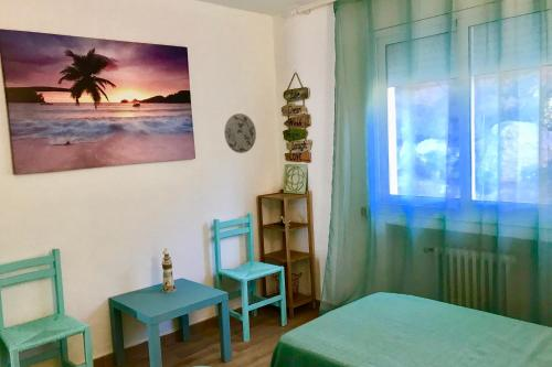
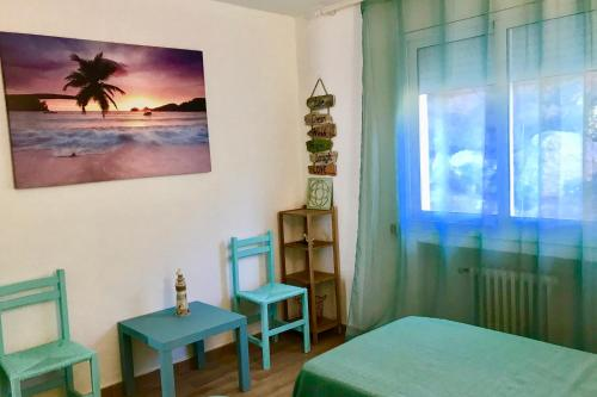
- decorative plate [223,112,257,154]
